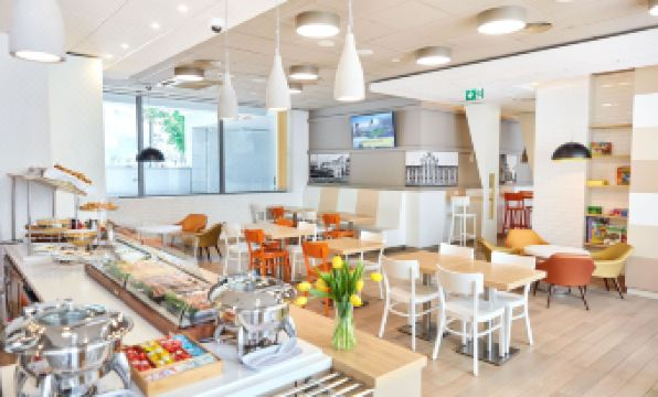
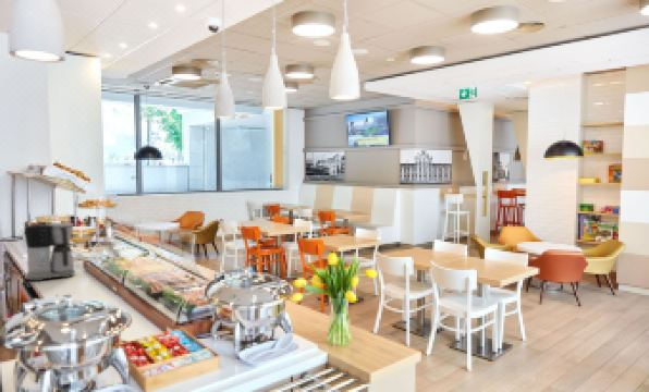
+ coffee maker [23,222,76,282]
